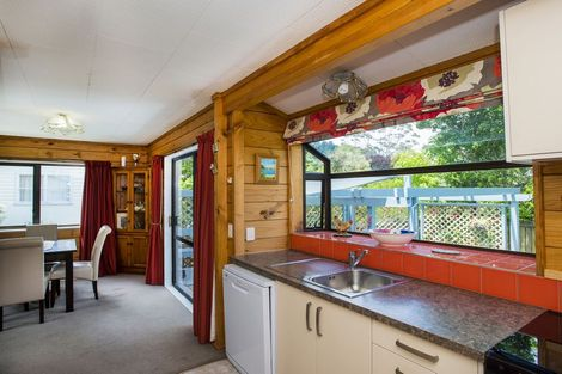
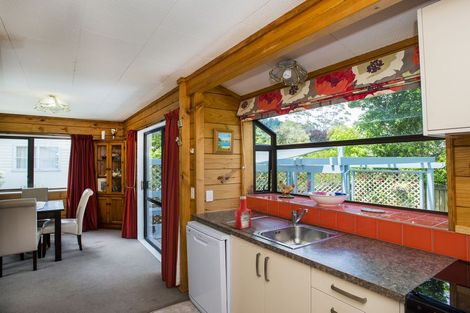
+ soap bottle [234,195,252,230]
